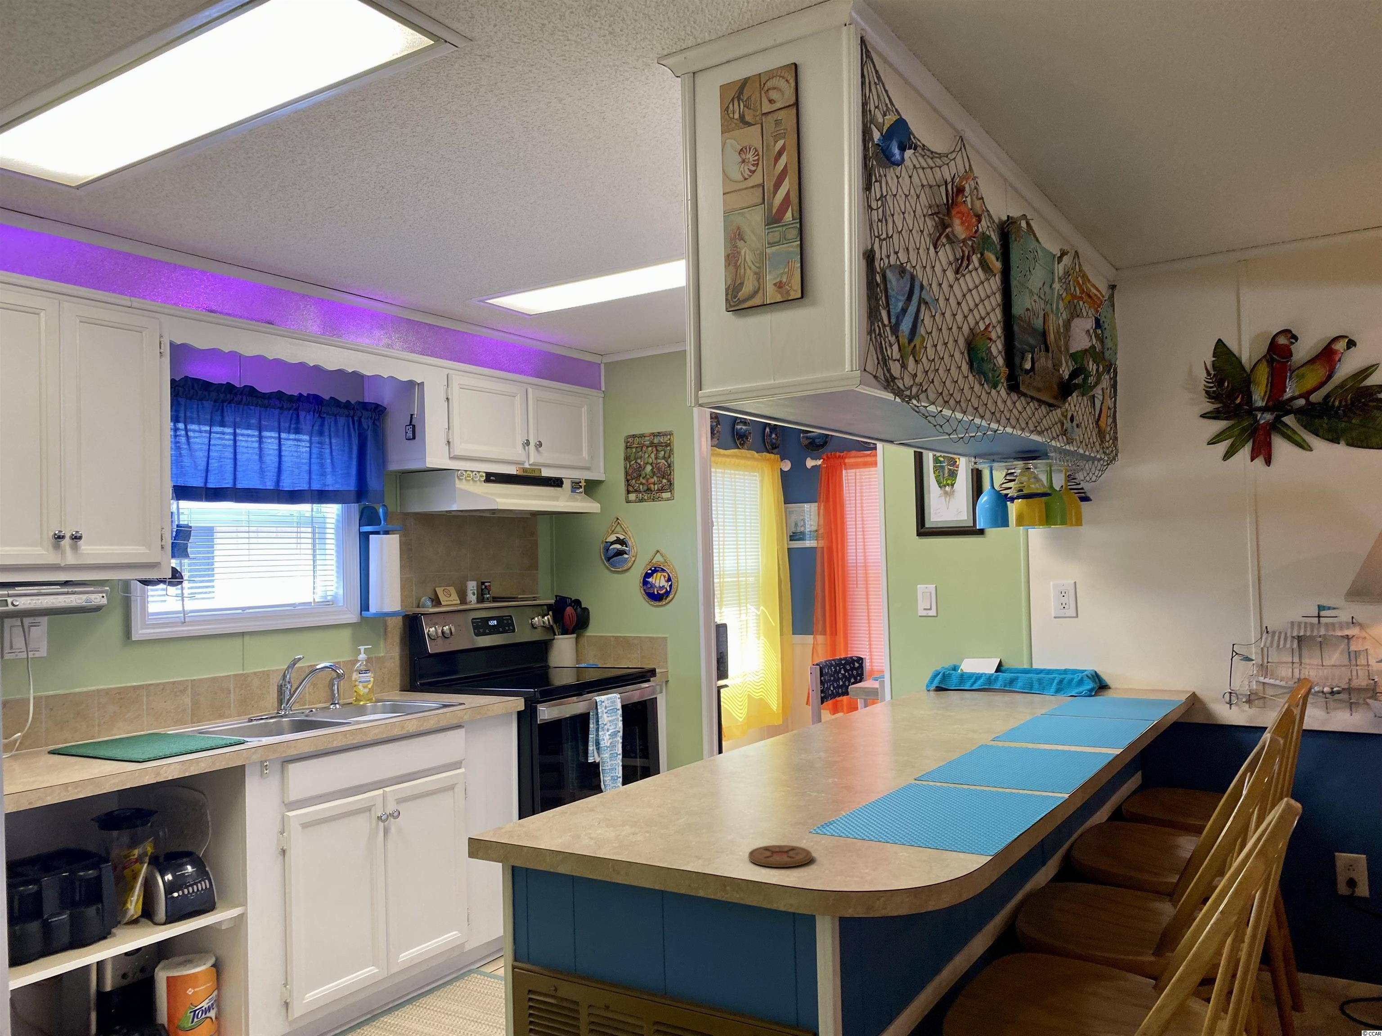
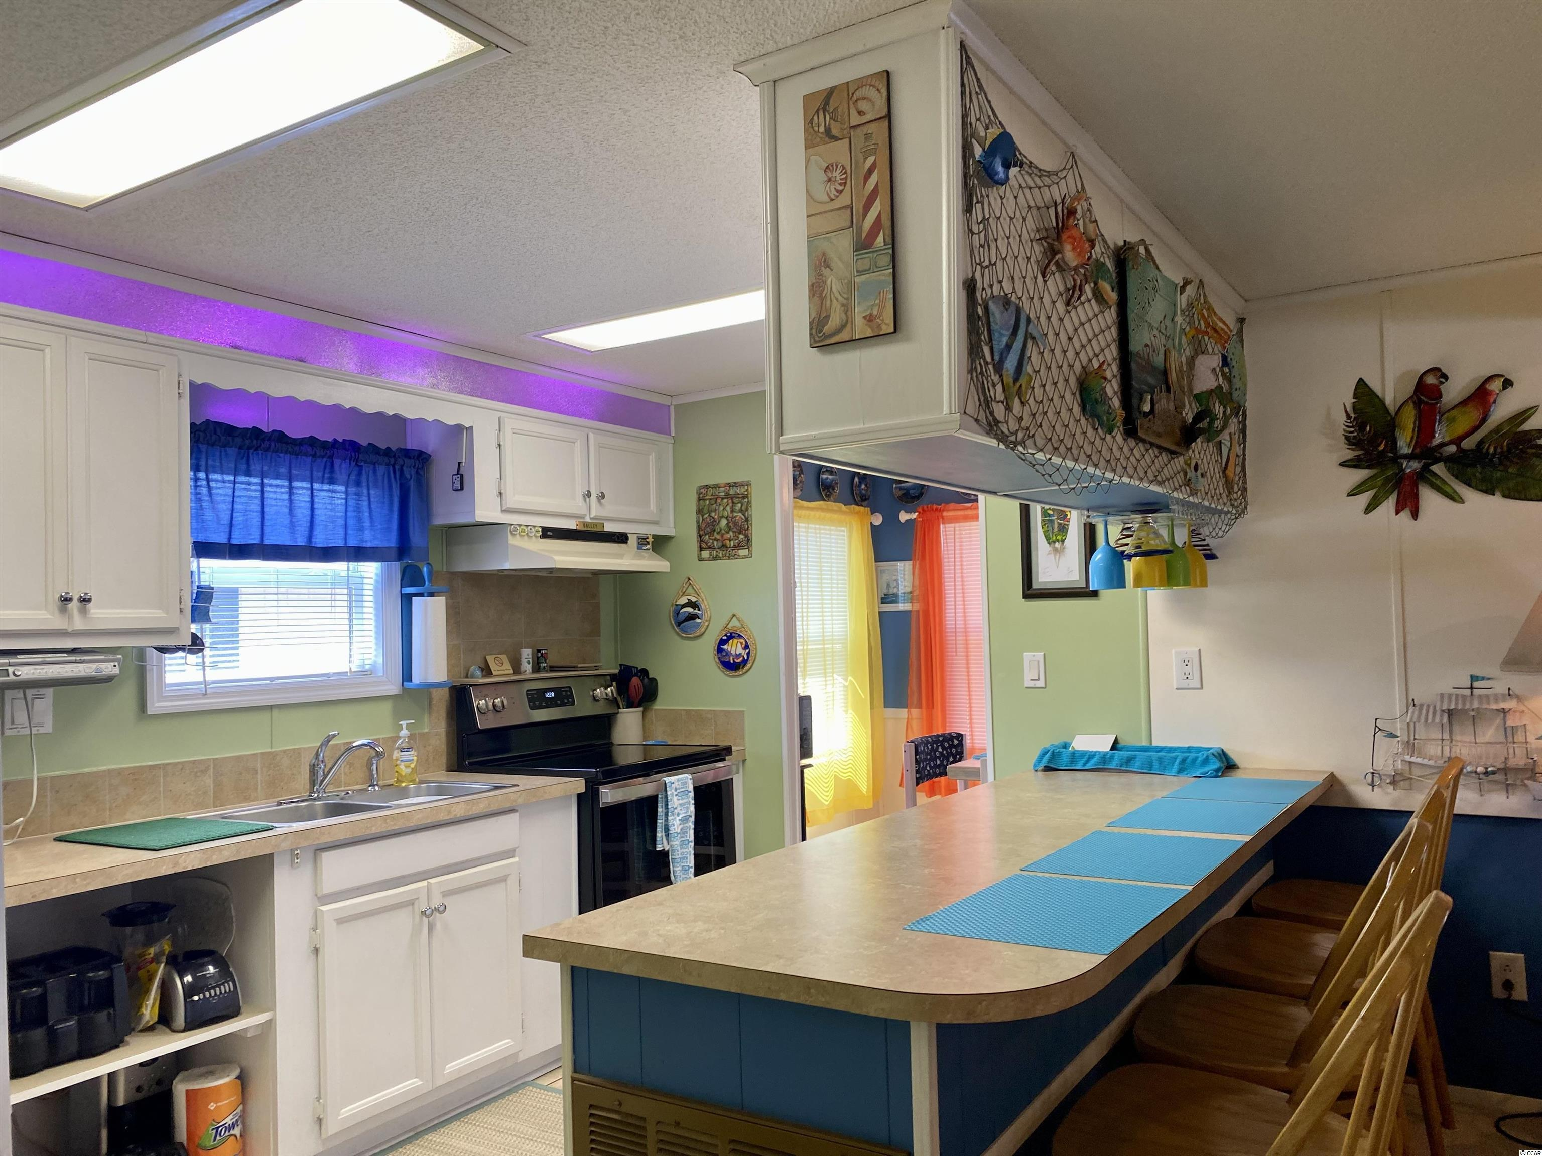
- coaster [748,844,813,867]
